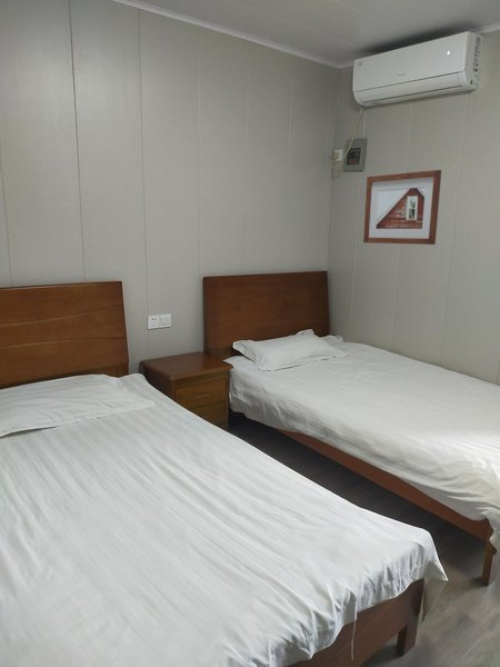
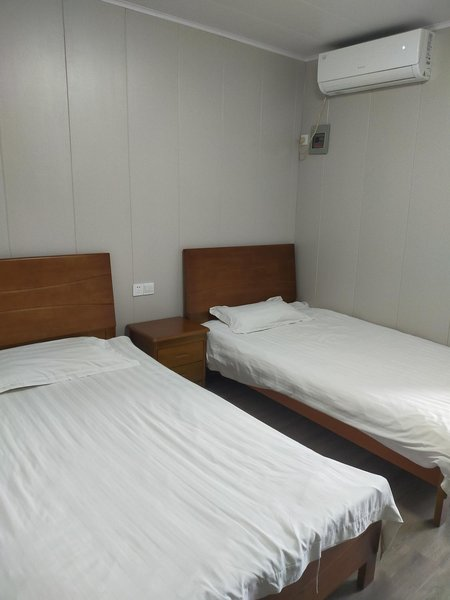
- picture frame [362,169,442,246]
